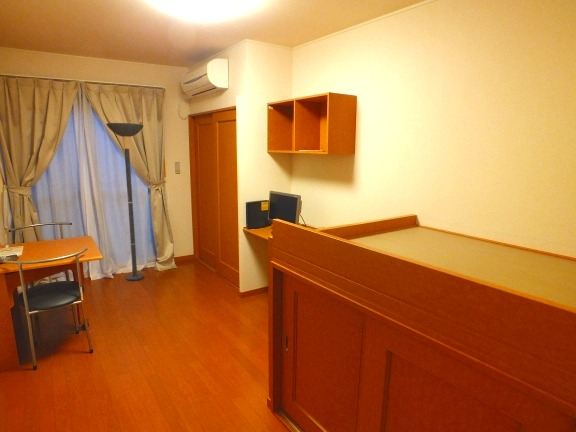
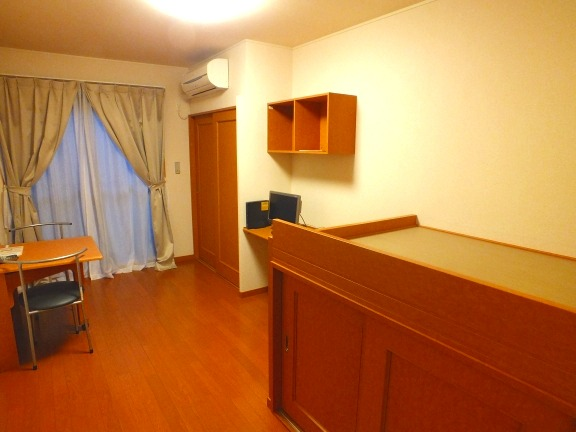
- floor lamp [105,122,145,282]
